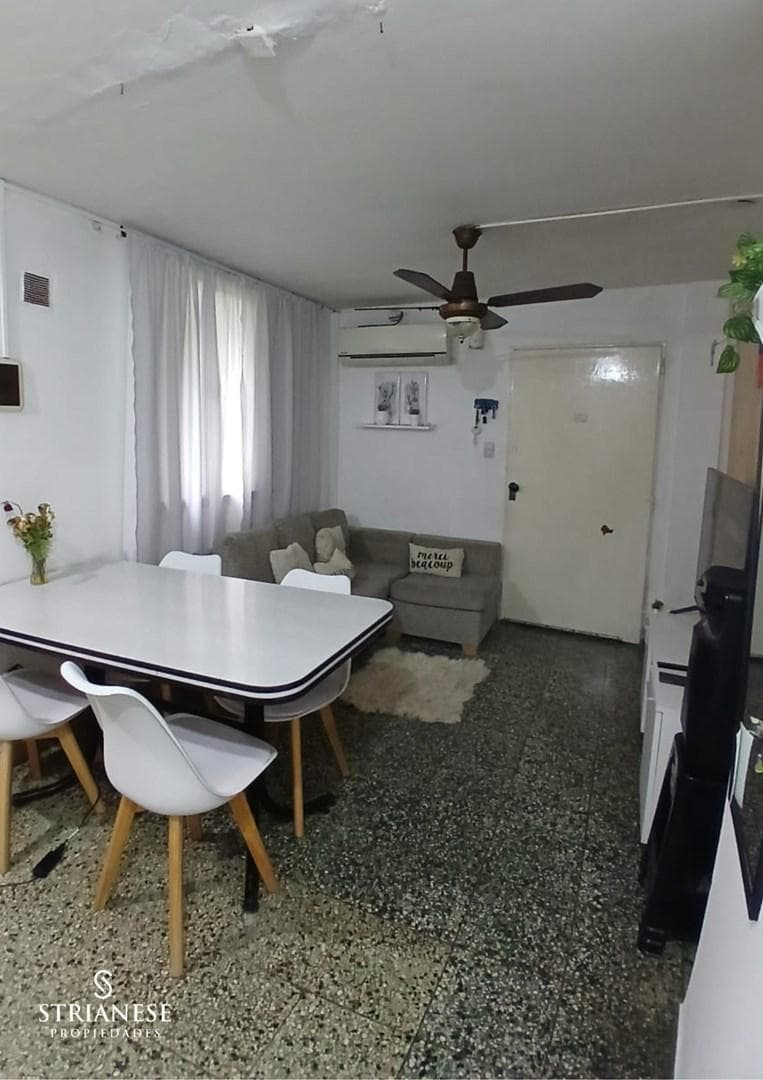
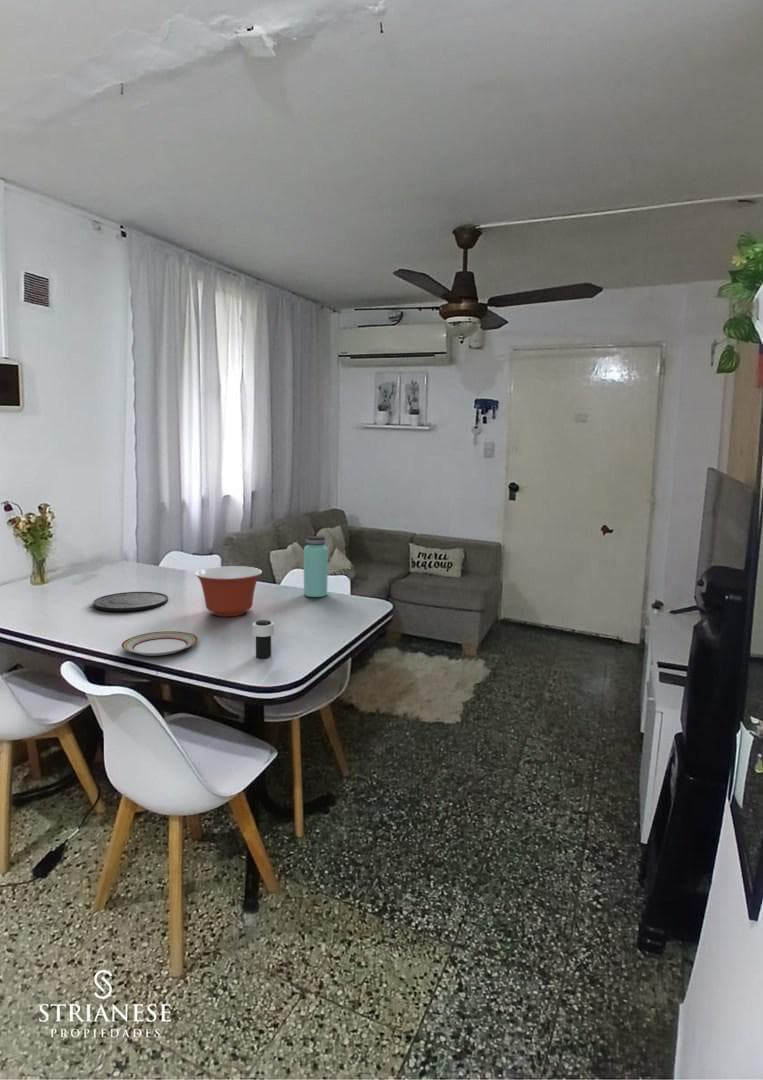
+ plate [92,591,169,612]
+ mixing bowl [194,565,263,618]
+ plate [120,630,199,657]
+ bottle [303,535,329,598]
+ cup [252,619,275,660]
